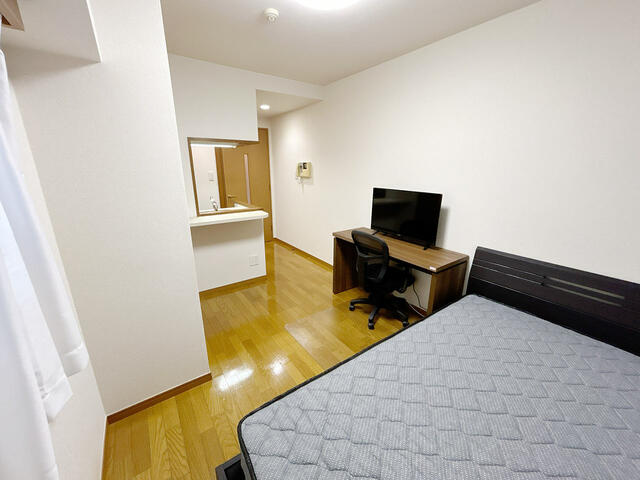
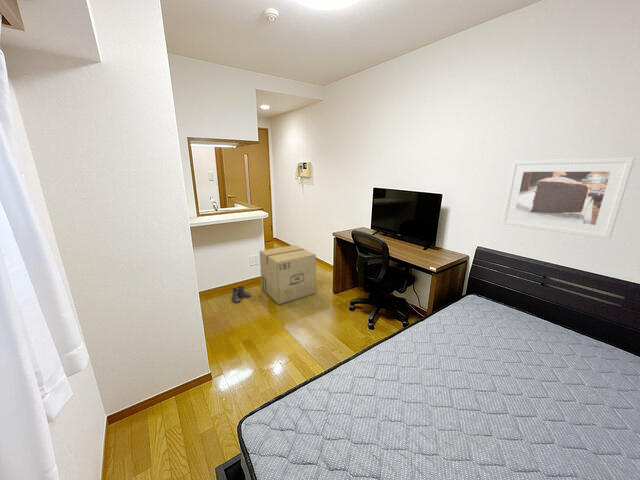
+ boots [231,285,251,304]
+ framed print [500,156,636,240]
+ cardboard box [259,244,317,305]
